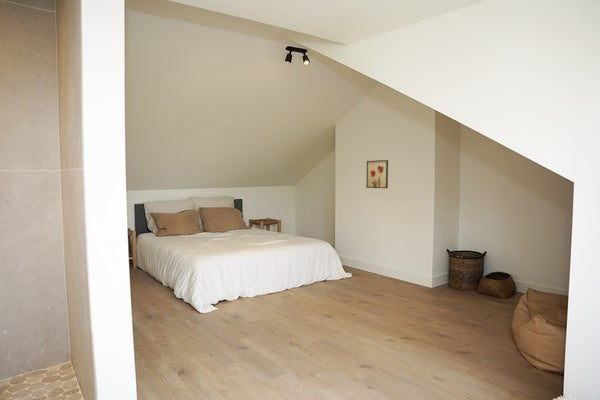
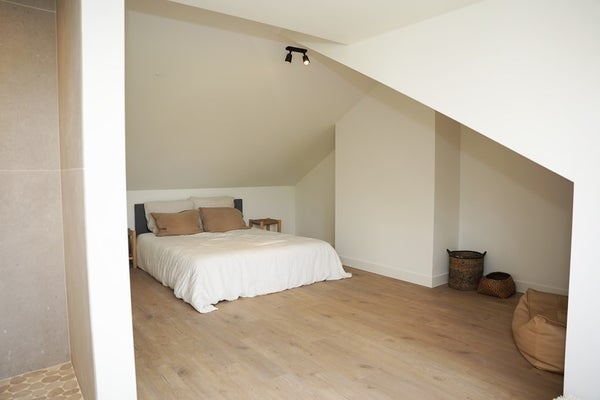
- wall art [365,159,389,189]
